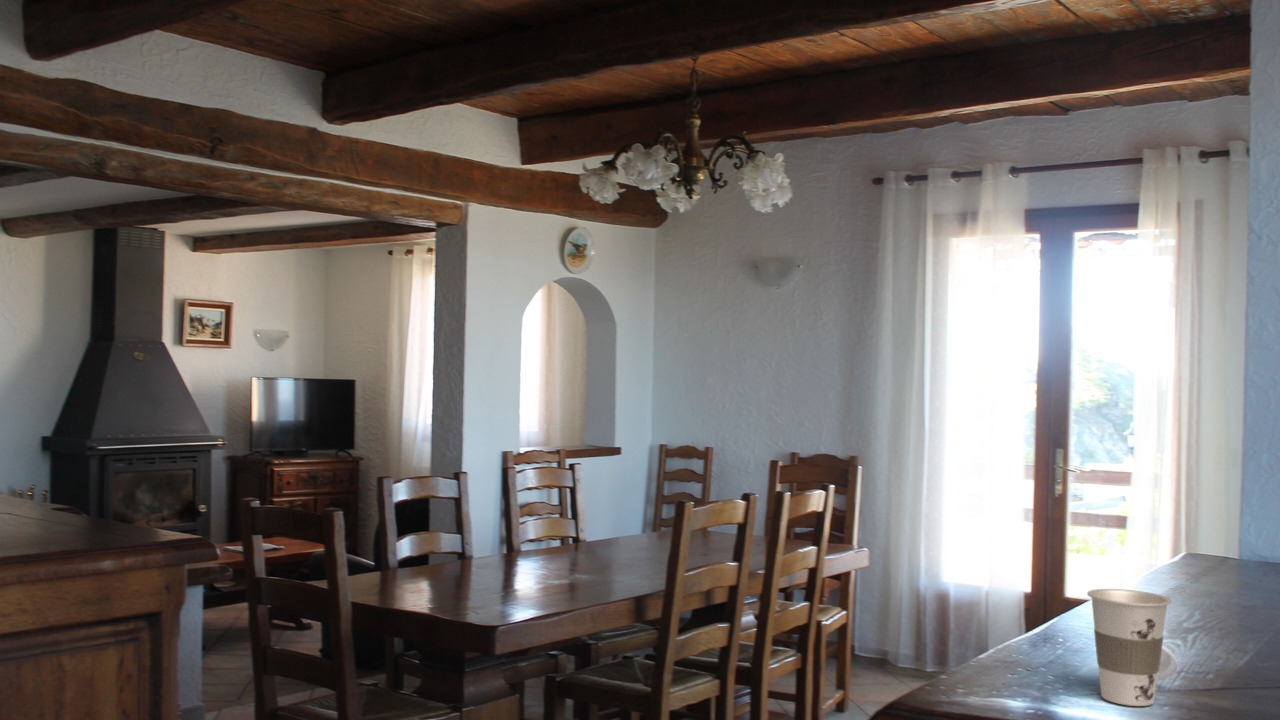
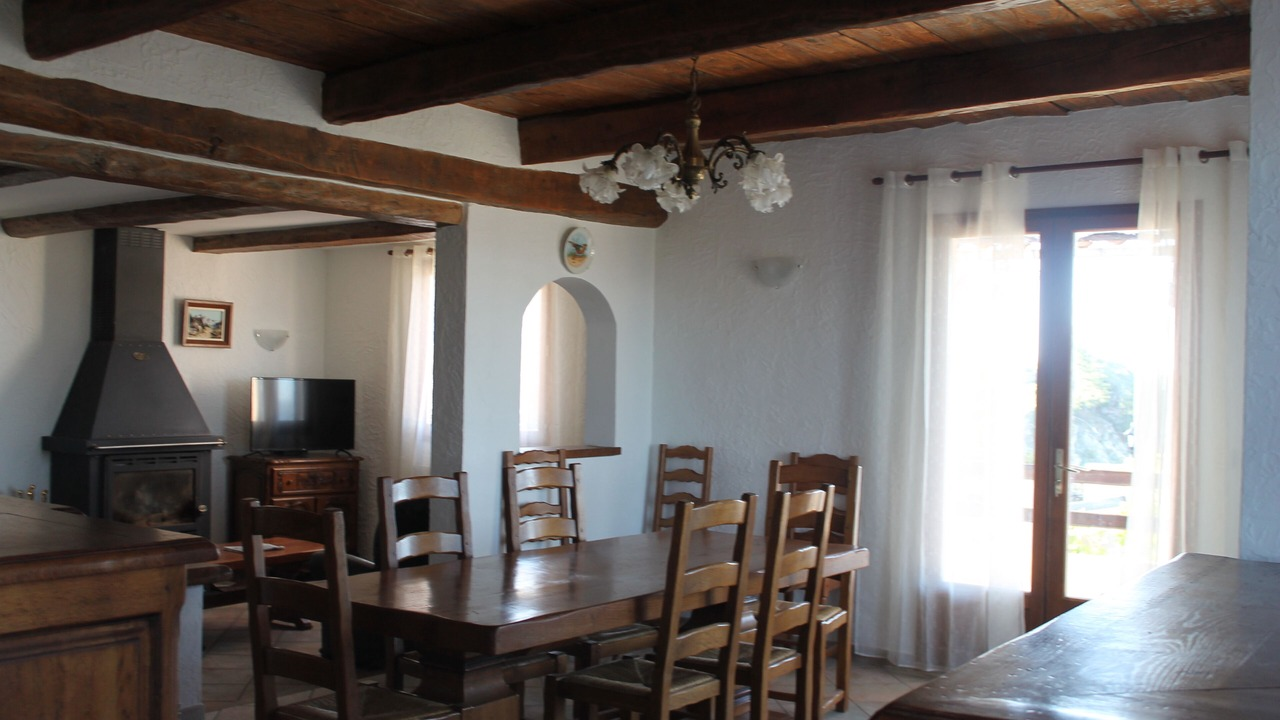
- cup [1086,588,1178,707]
